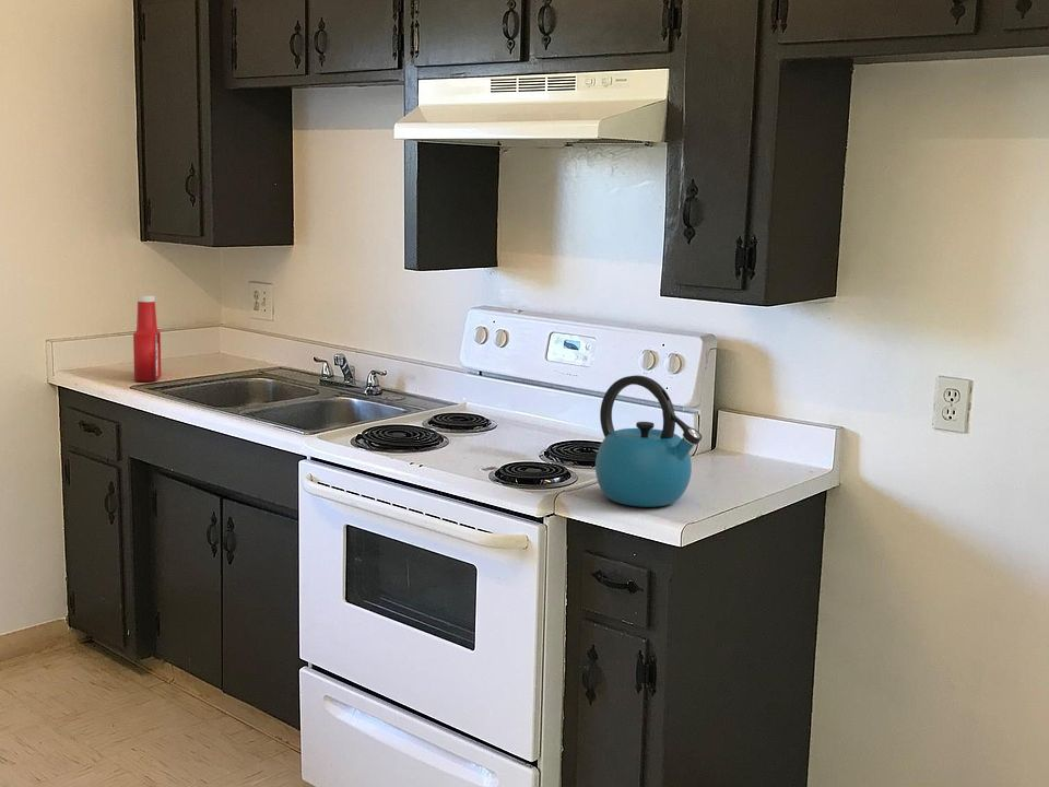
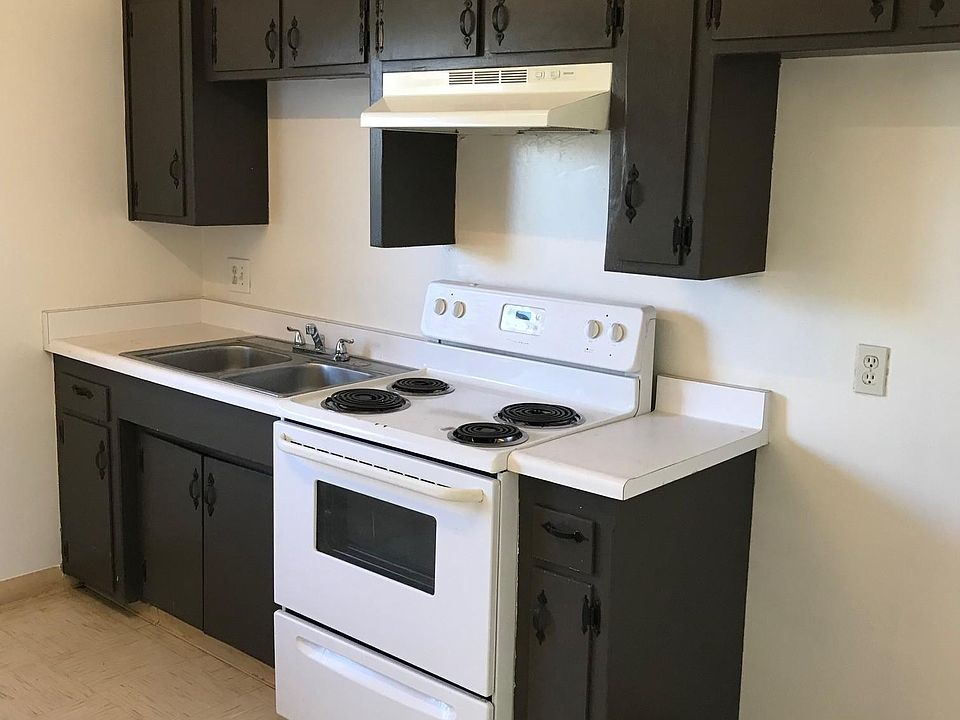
- kettle [594,374,703,508]
- soap bottle [132,294,162,383]
